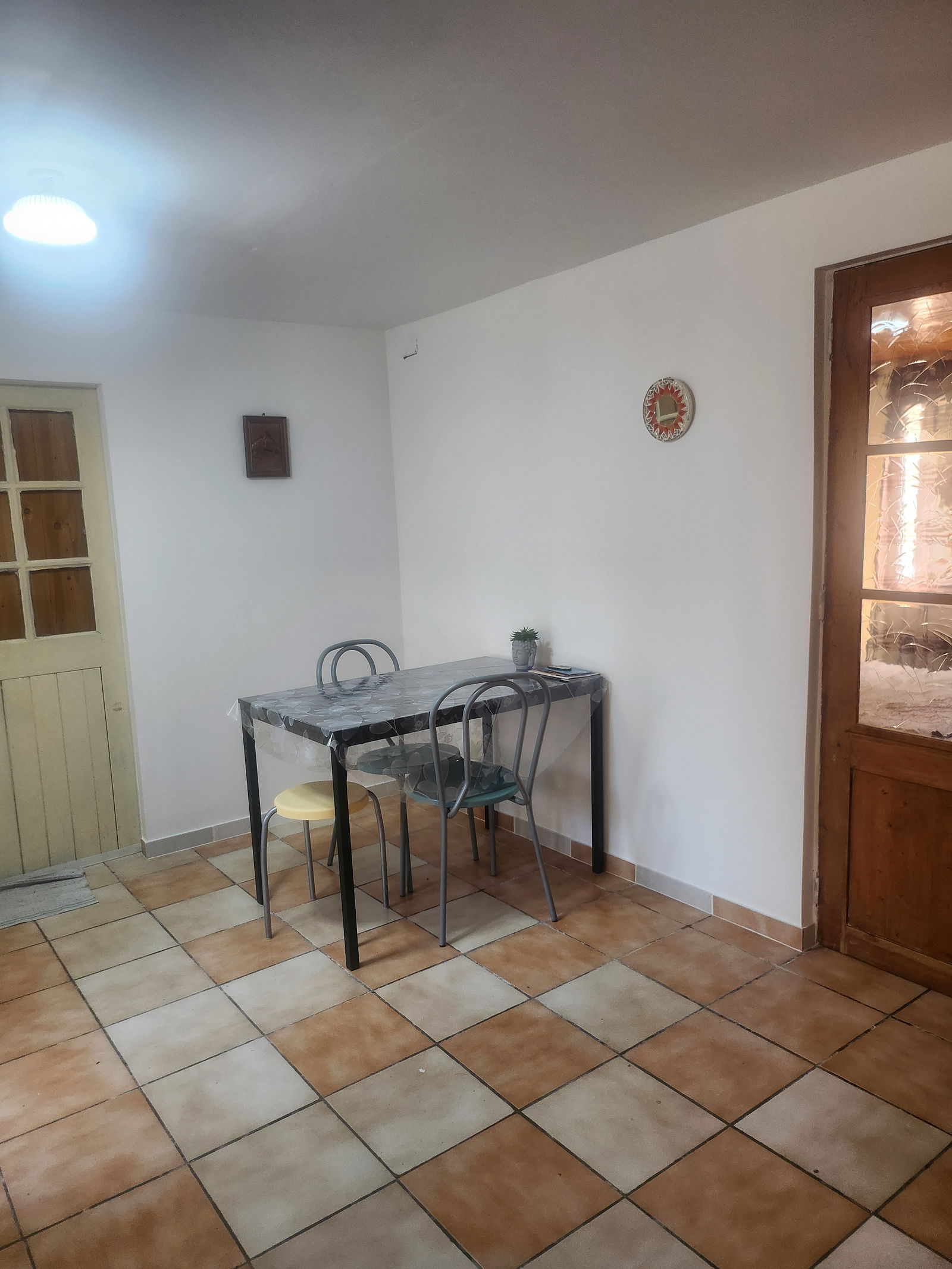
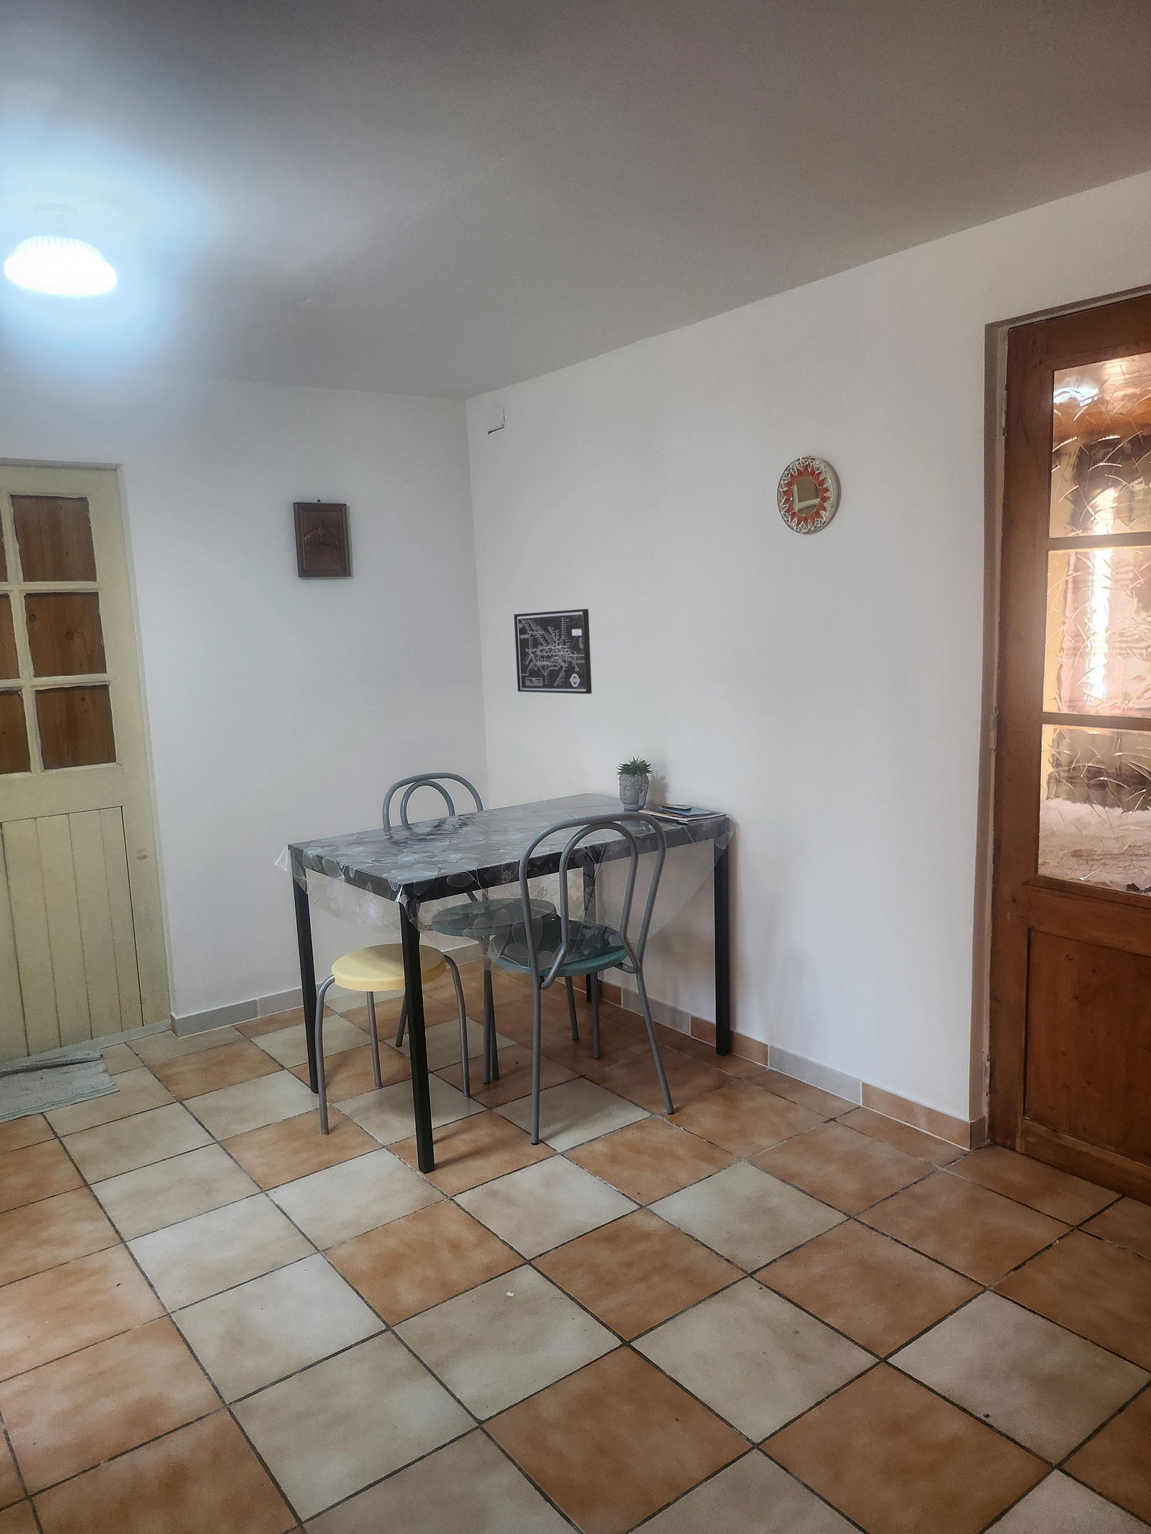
+ wall art [514,608,592,695]
